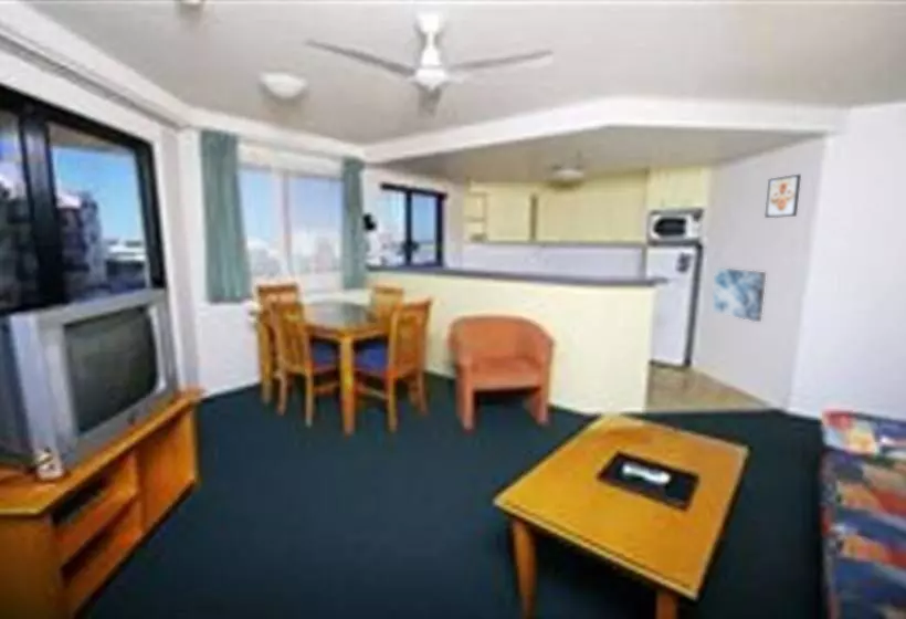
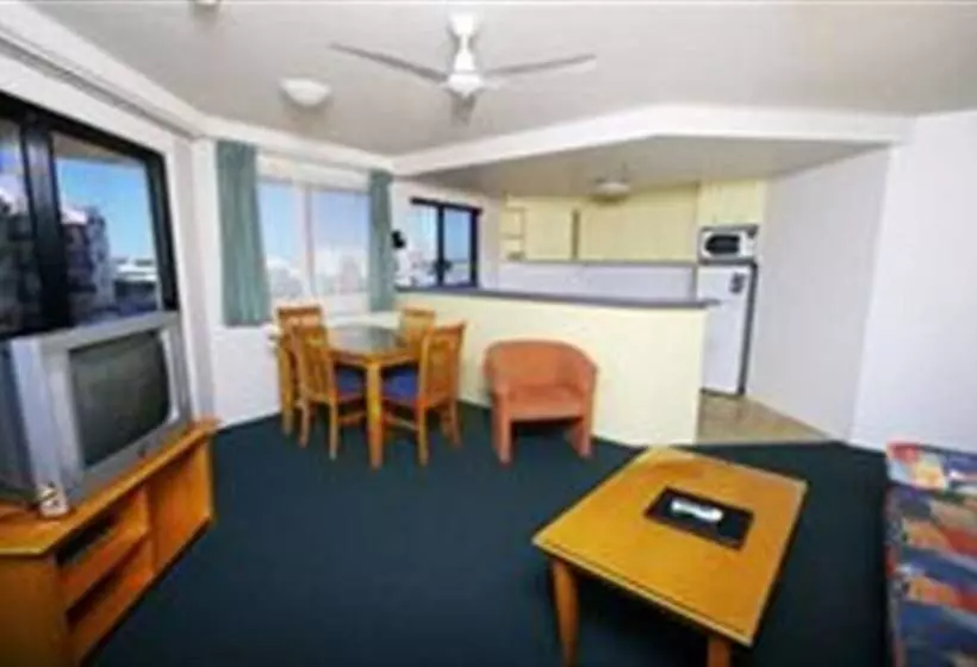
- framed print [763,174,802,219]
- wall art [710,266,767,323]
